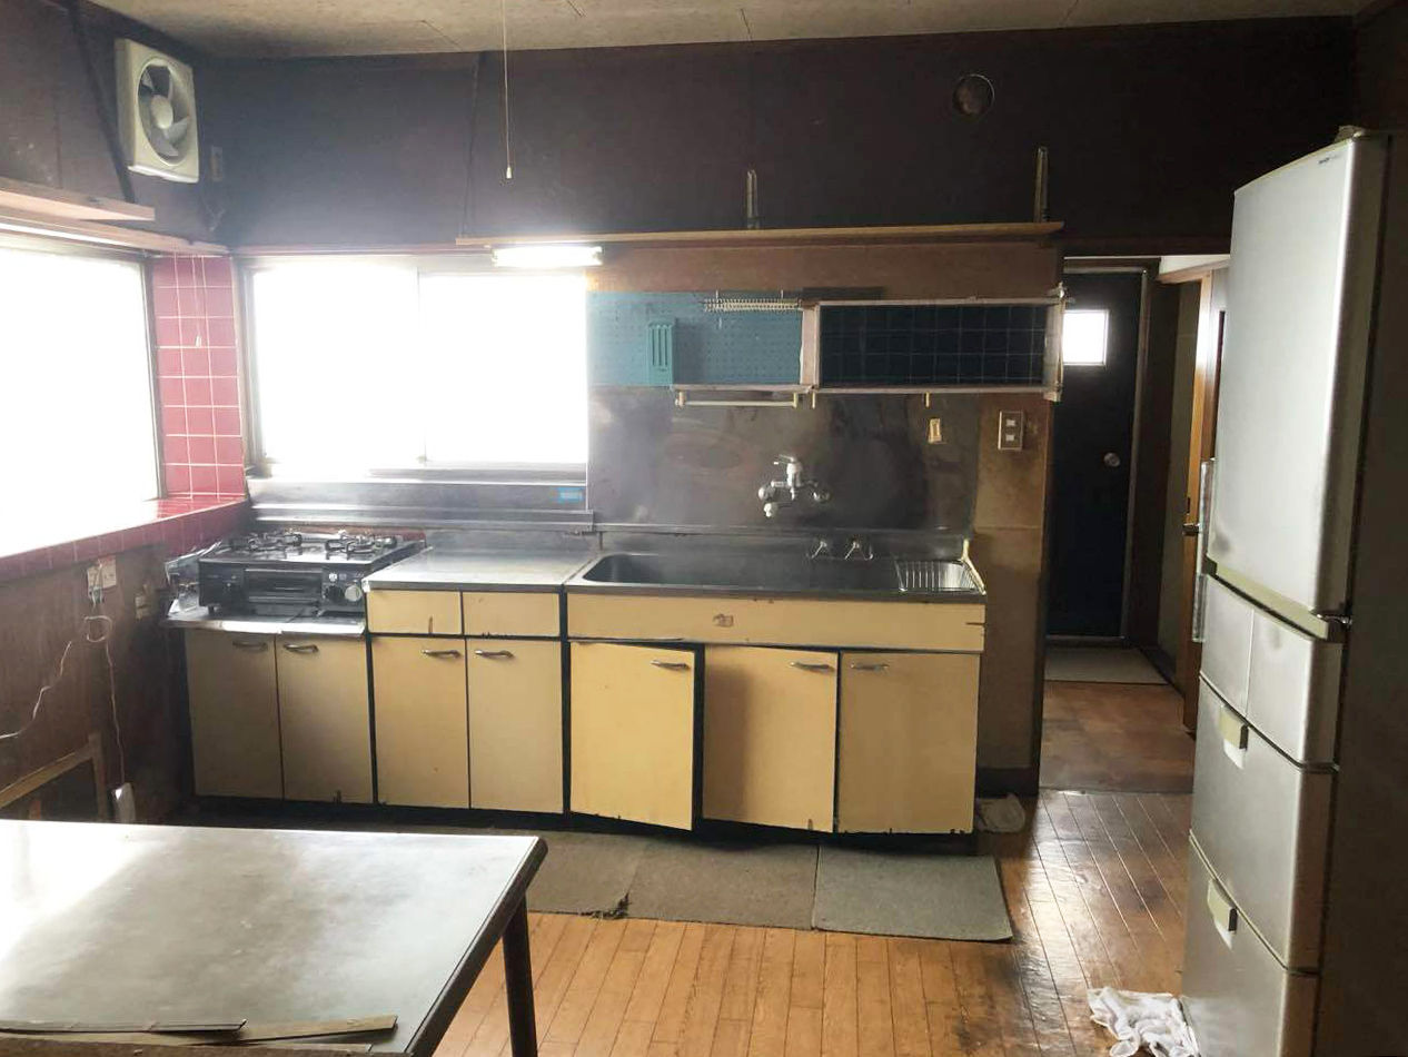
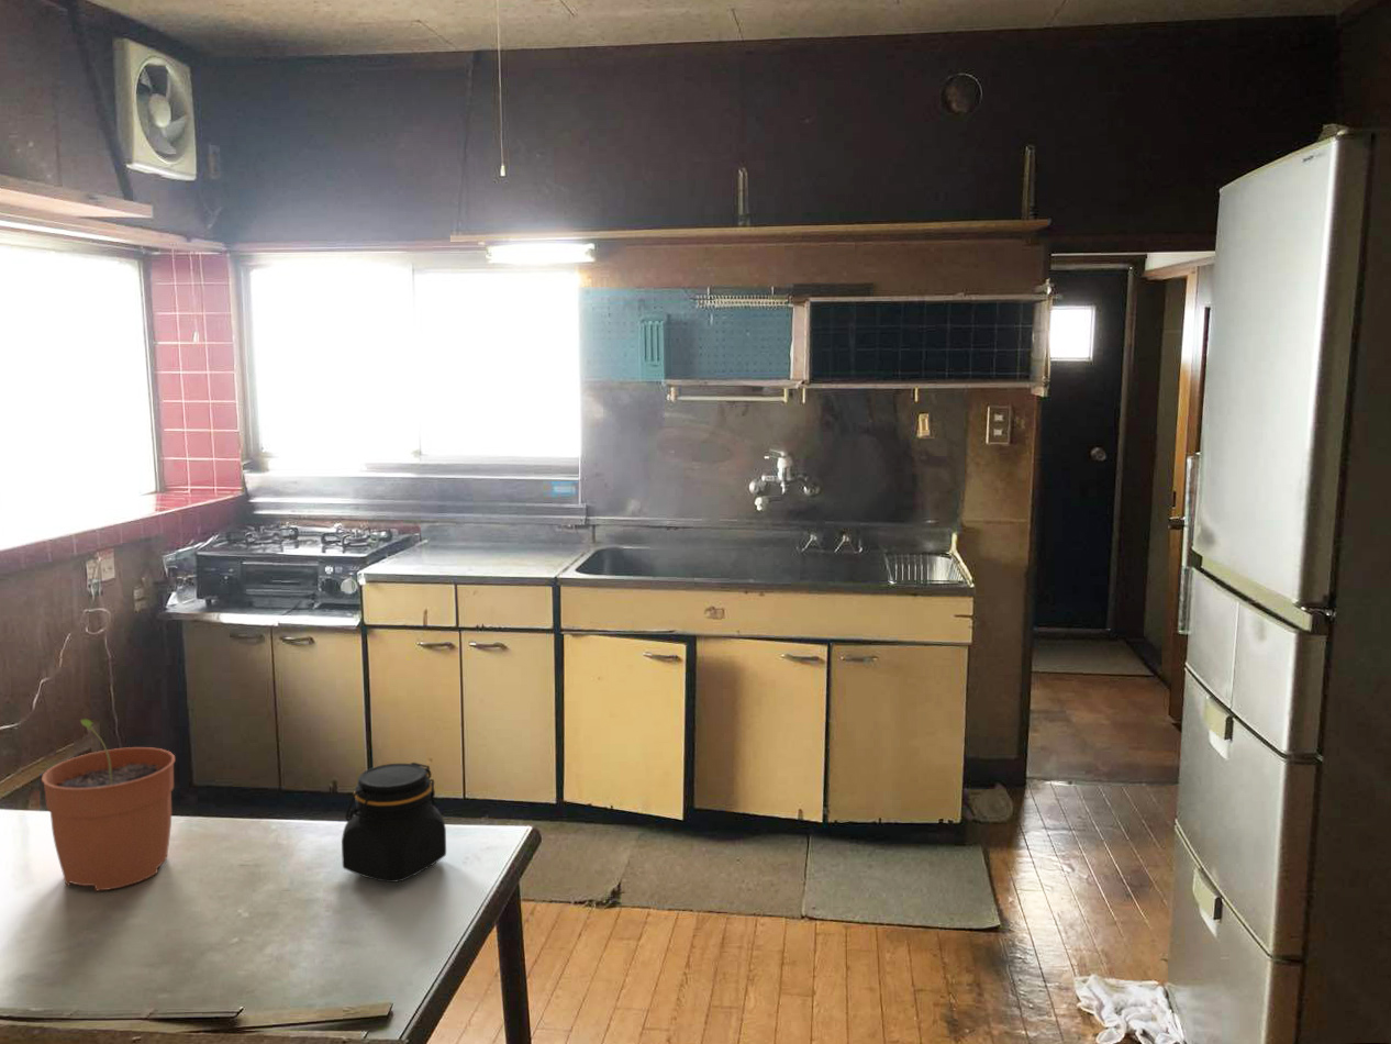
+ plant pot [41,718,176,892]
+ jar [341,762,447,884]
